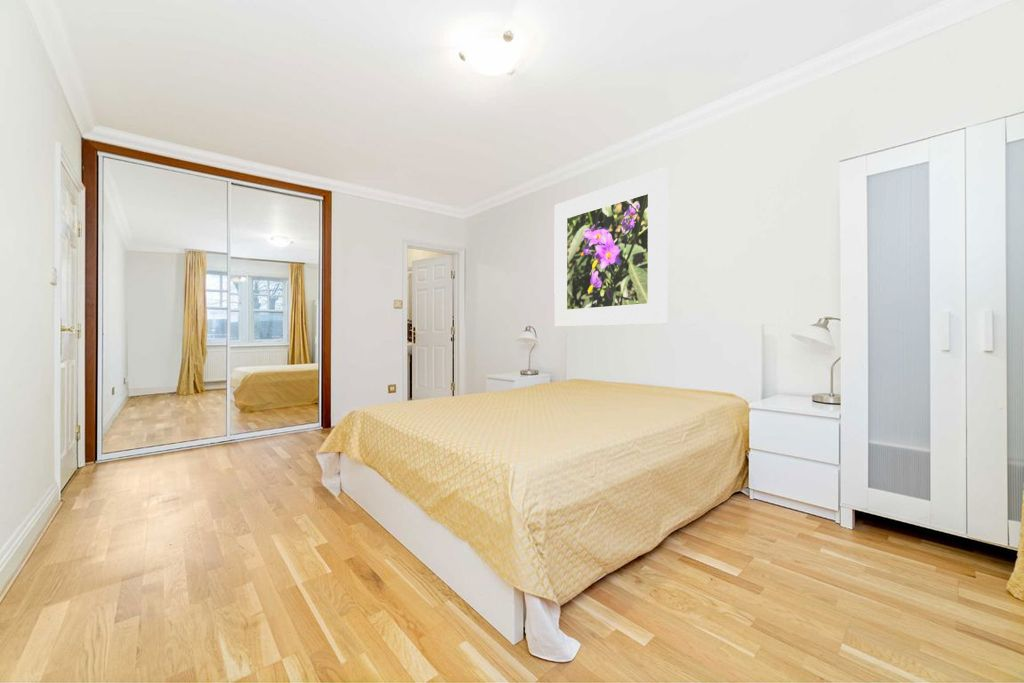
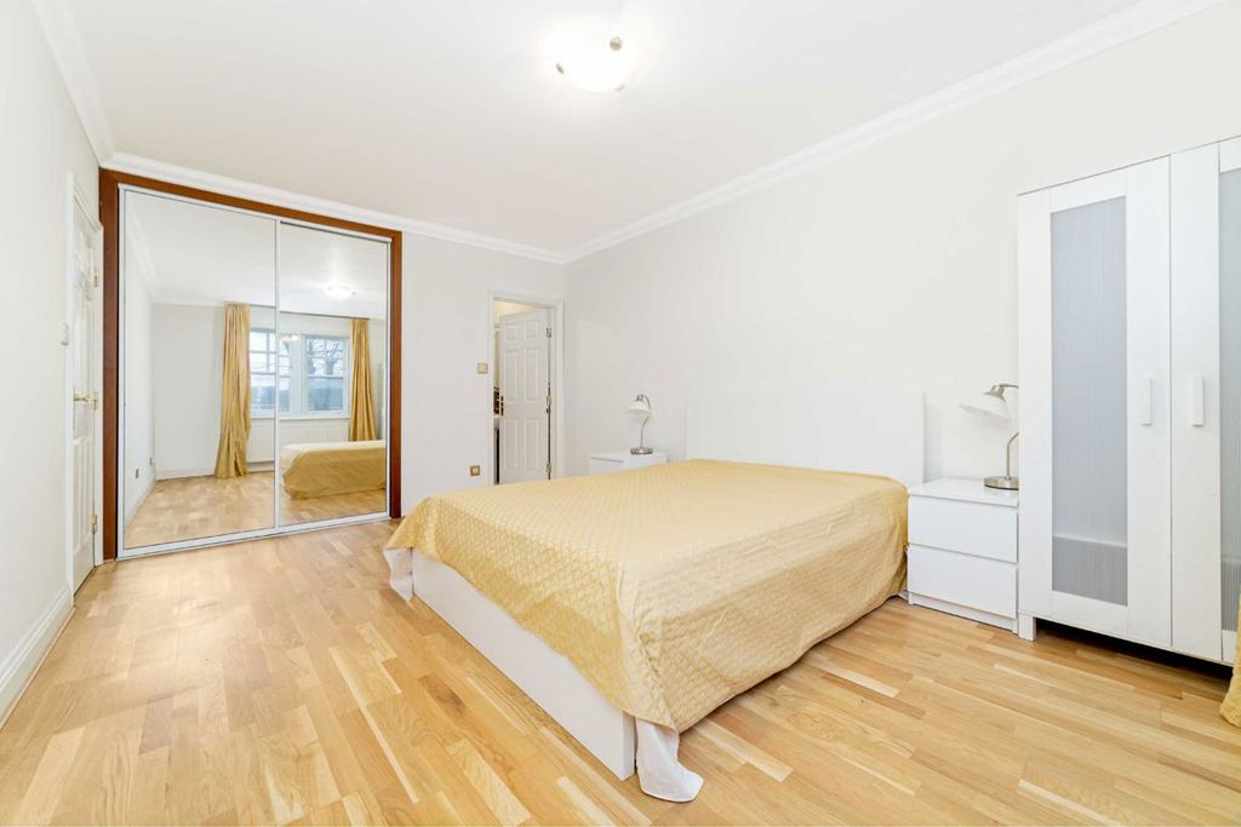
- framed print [553,166,669,328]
